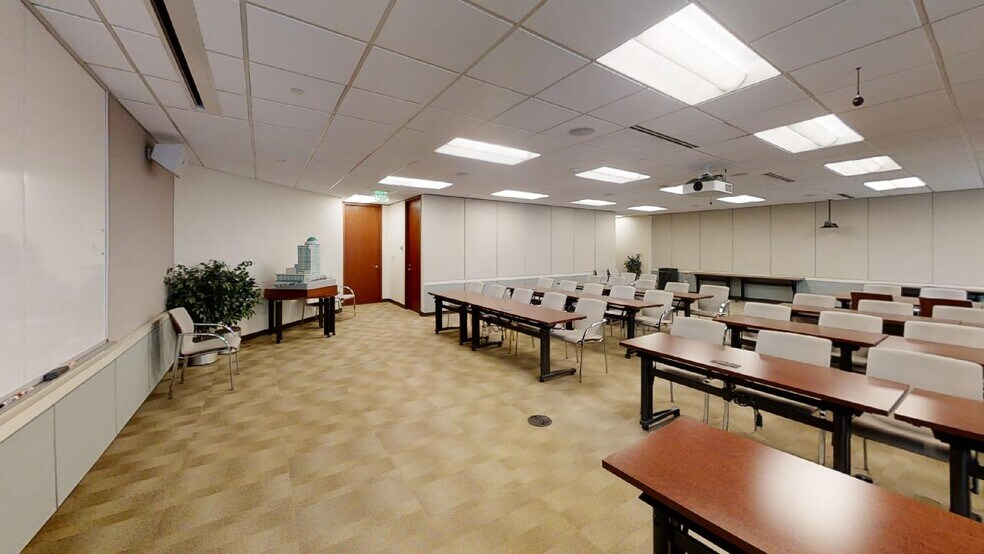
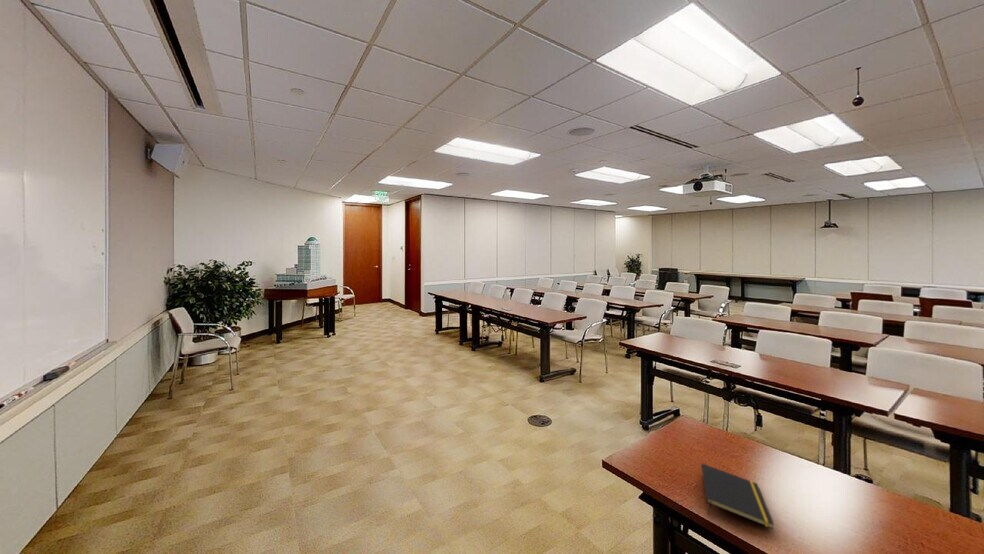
+ notepad [700,462,775,530]
